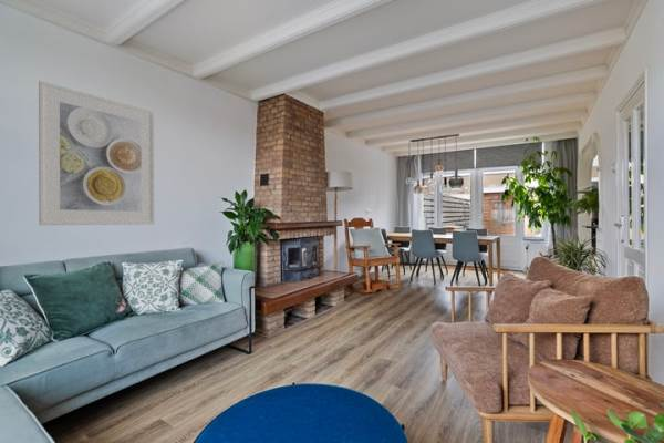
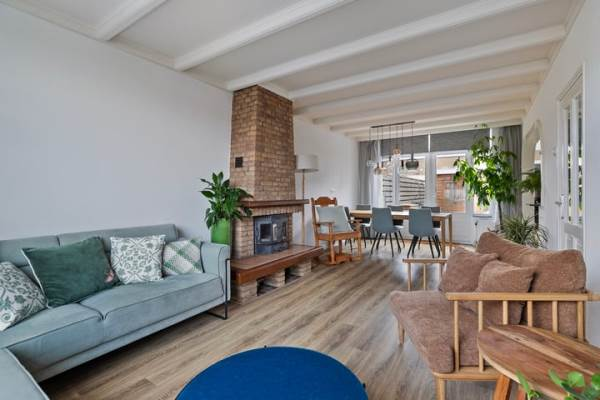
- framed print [38,80,156,226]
